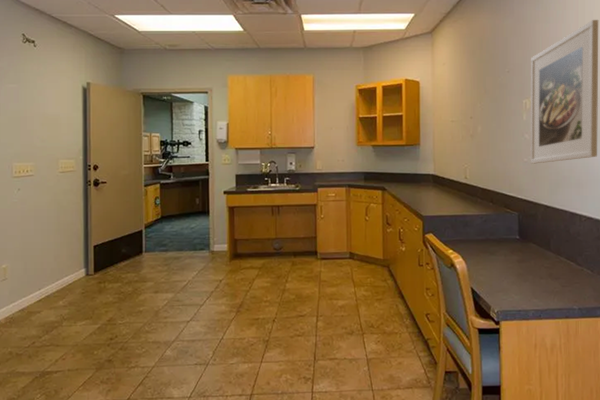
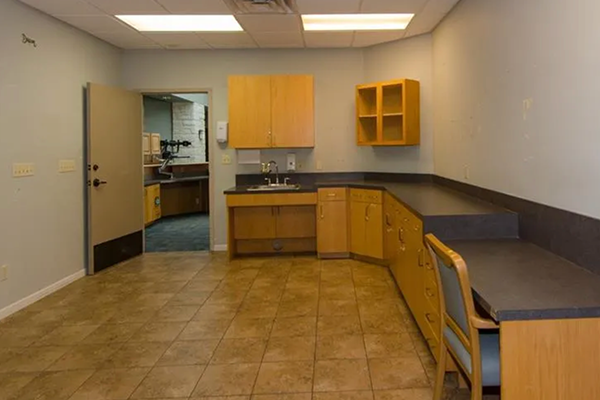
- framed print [530,19,599,165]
